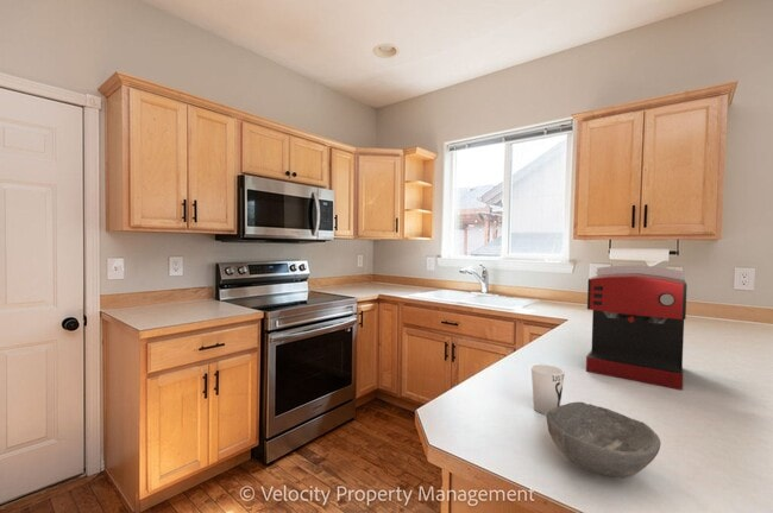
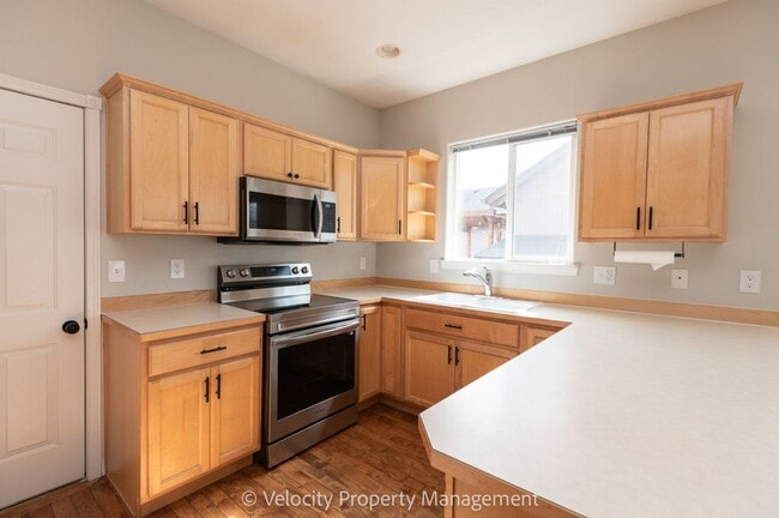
- coffee maker [585,264,689,391]
- cup [530,363,566,416]
- bowl [546,401,662,479]
